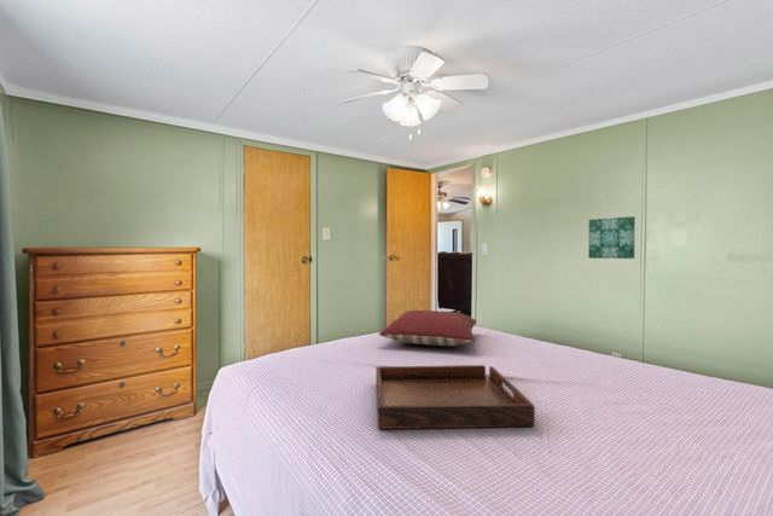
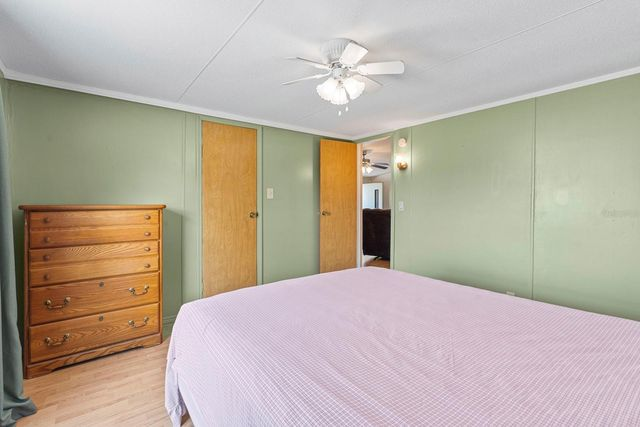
- pillow [378,309,477,348]
- serving tray [374,364,536,430]
- wall art [587,215,637,260]
